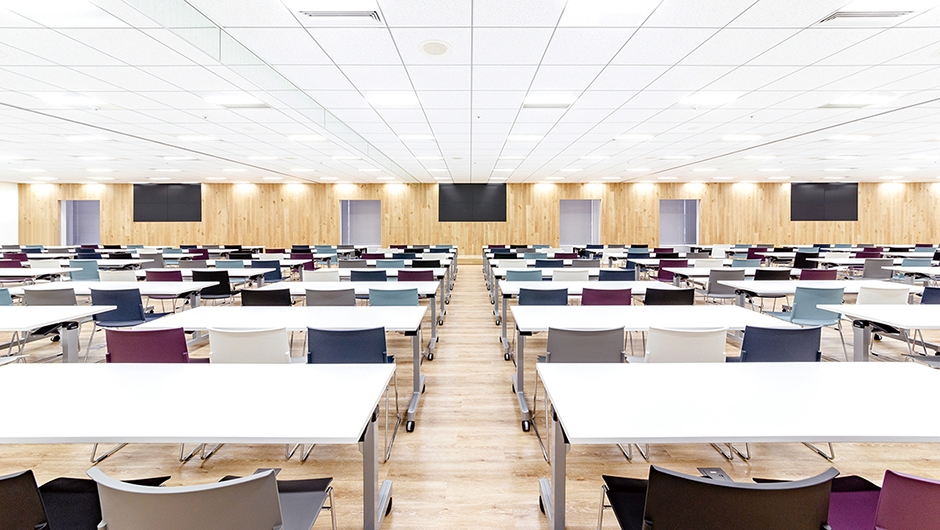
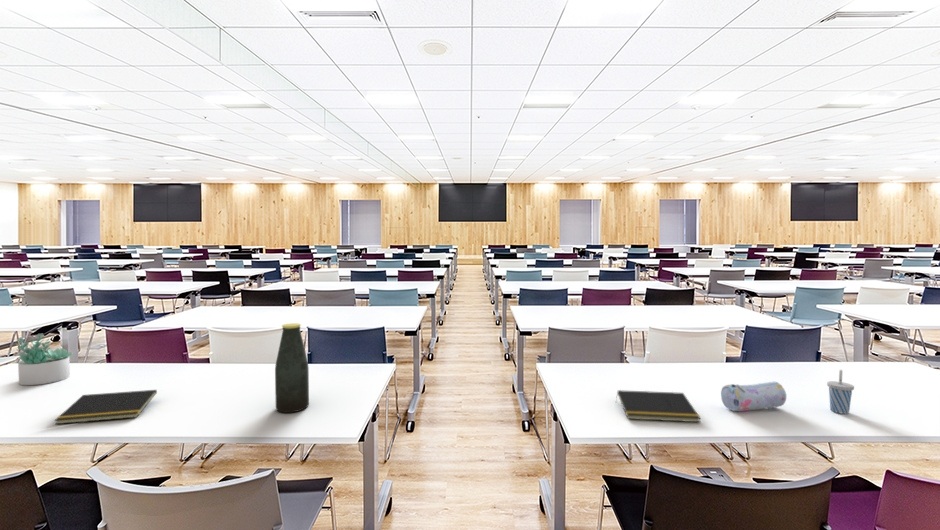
+ bottle [274,322,310,414]
+ succulent plant [15,333,74,386]
+ pencil case [720,380,787,412]
+ cup [826,369,855,415]
+ notepad [615,389,702,423]
+ notepad [53,389,158,425]
